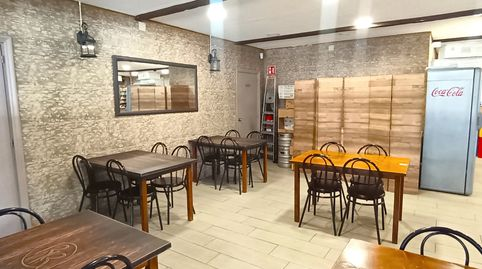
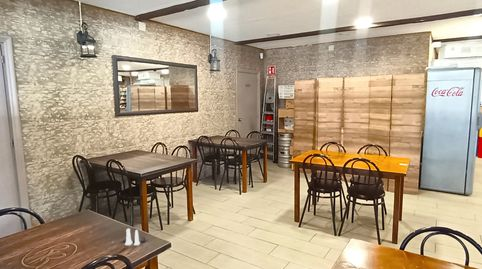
+ salt and pepper shaker set [123,228,147,246]
